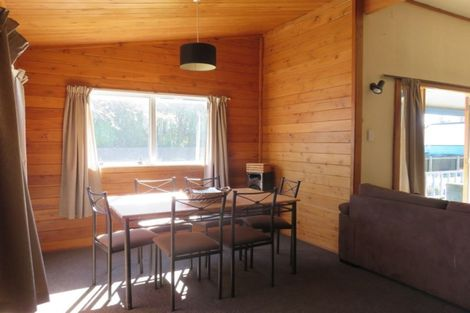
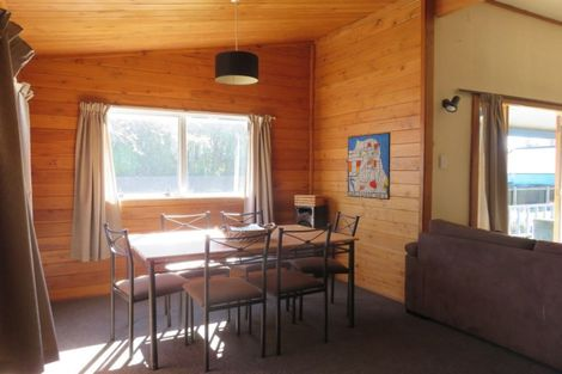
+ wall art [347,131,392,201]
